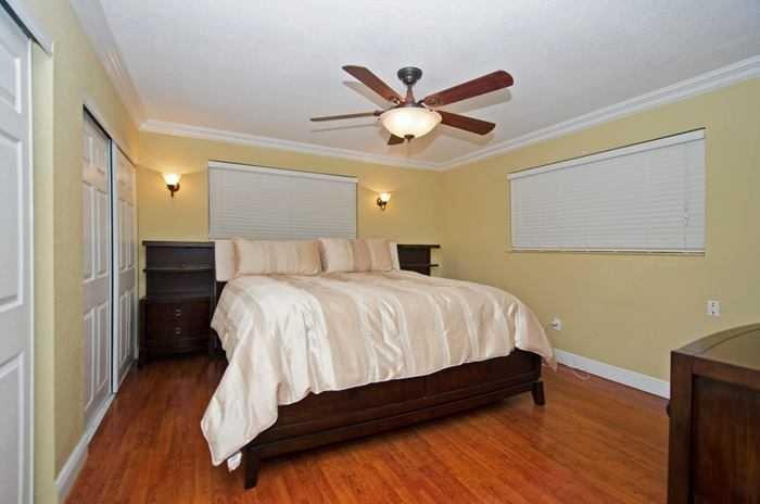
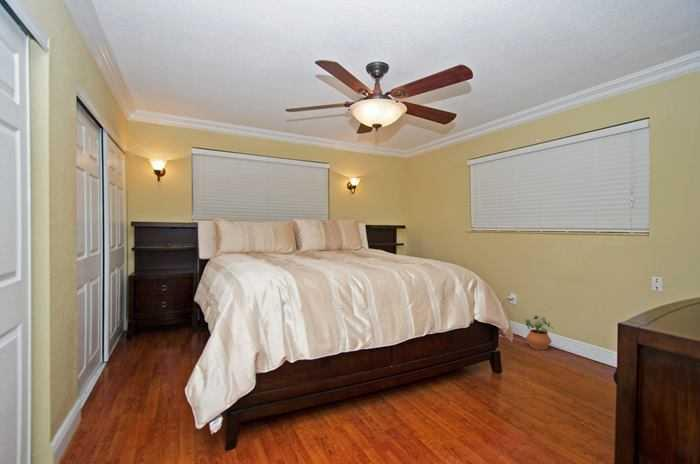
+ potted plant [525,315,556,351]
